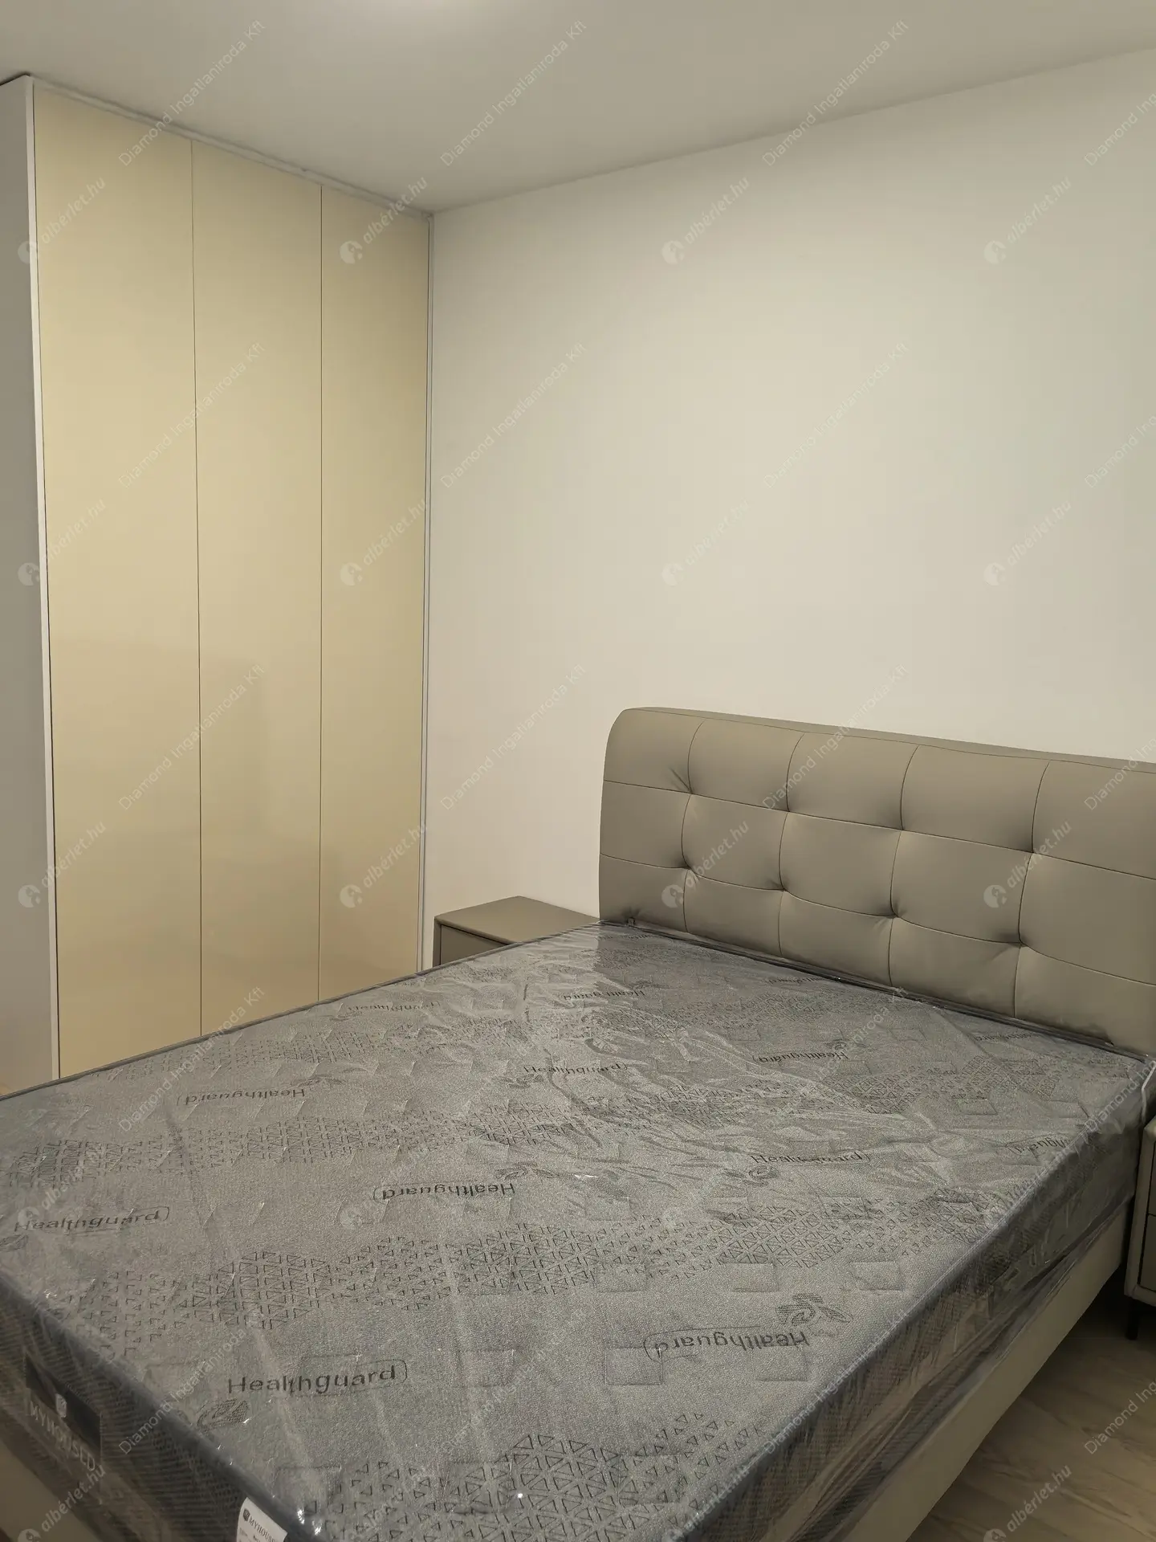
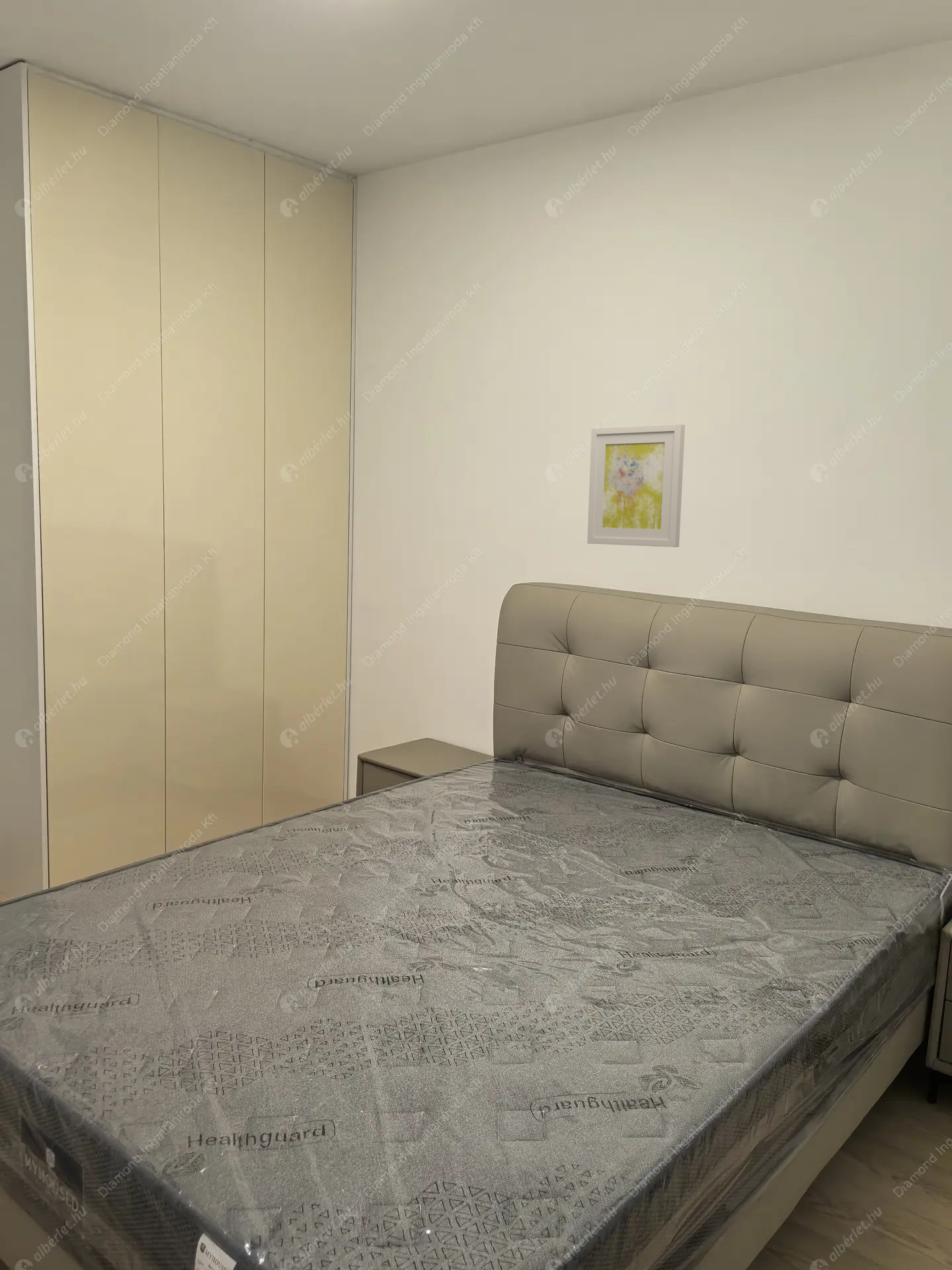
+ wall art [586,423,686,548]
